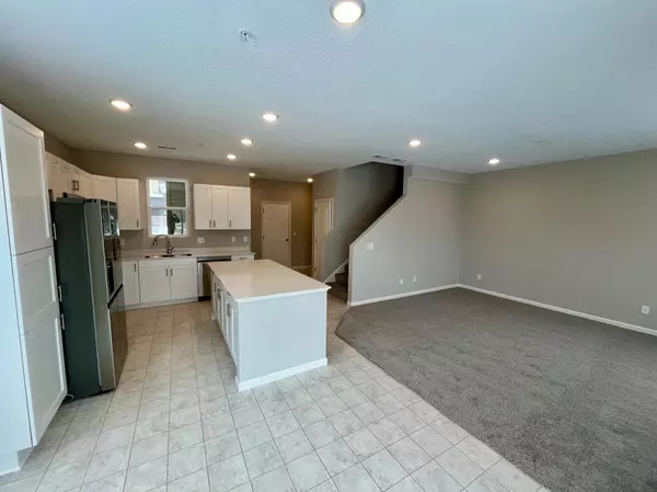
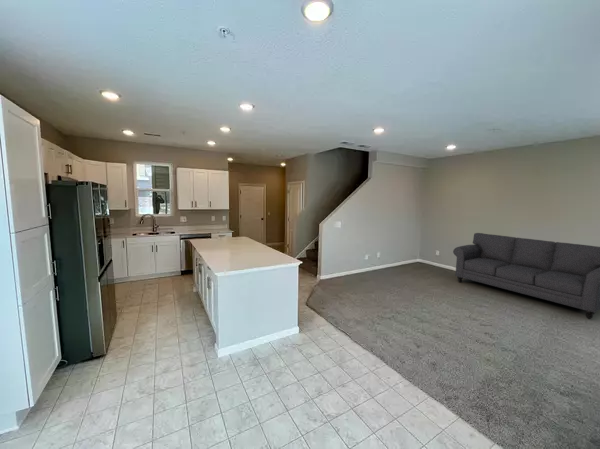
+ sofa [452,232,600,320]
